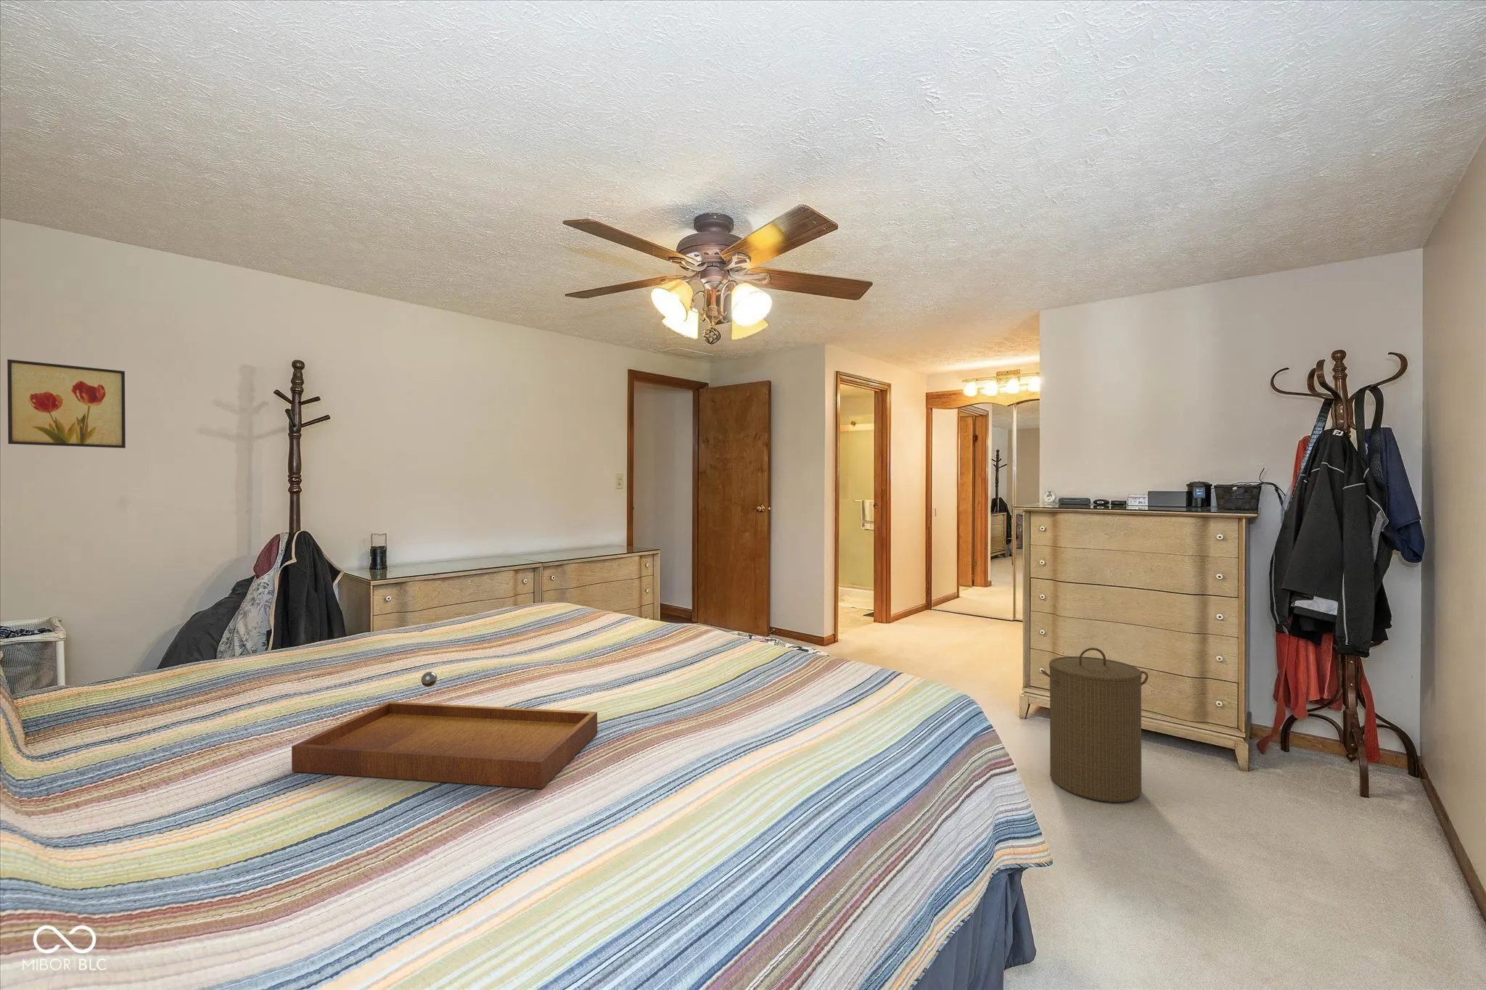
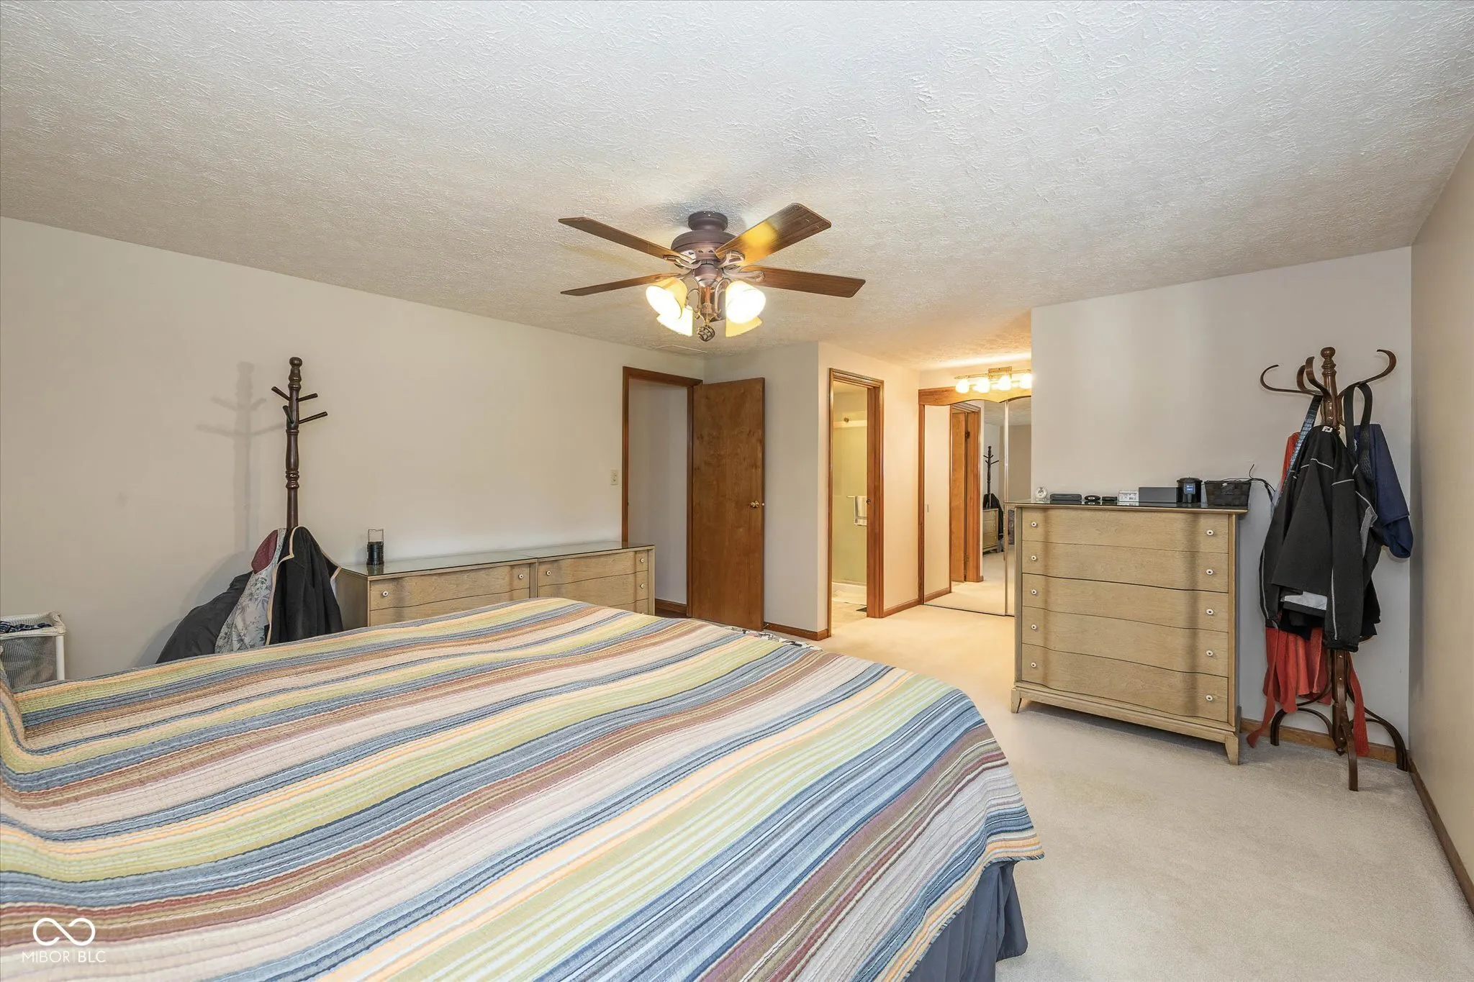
- wall art [7,358,126,449]
- laundry hamper [1041,647,1149,803]
- tray [291,671,598,790]
